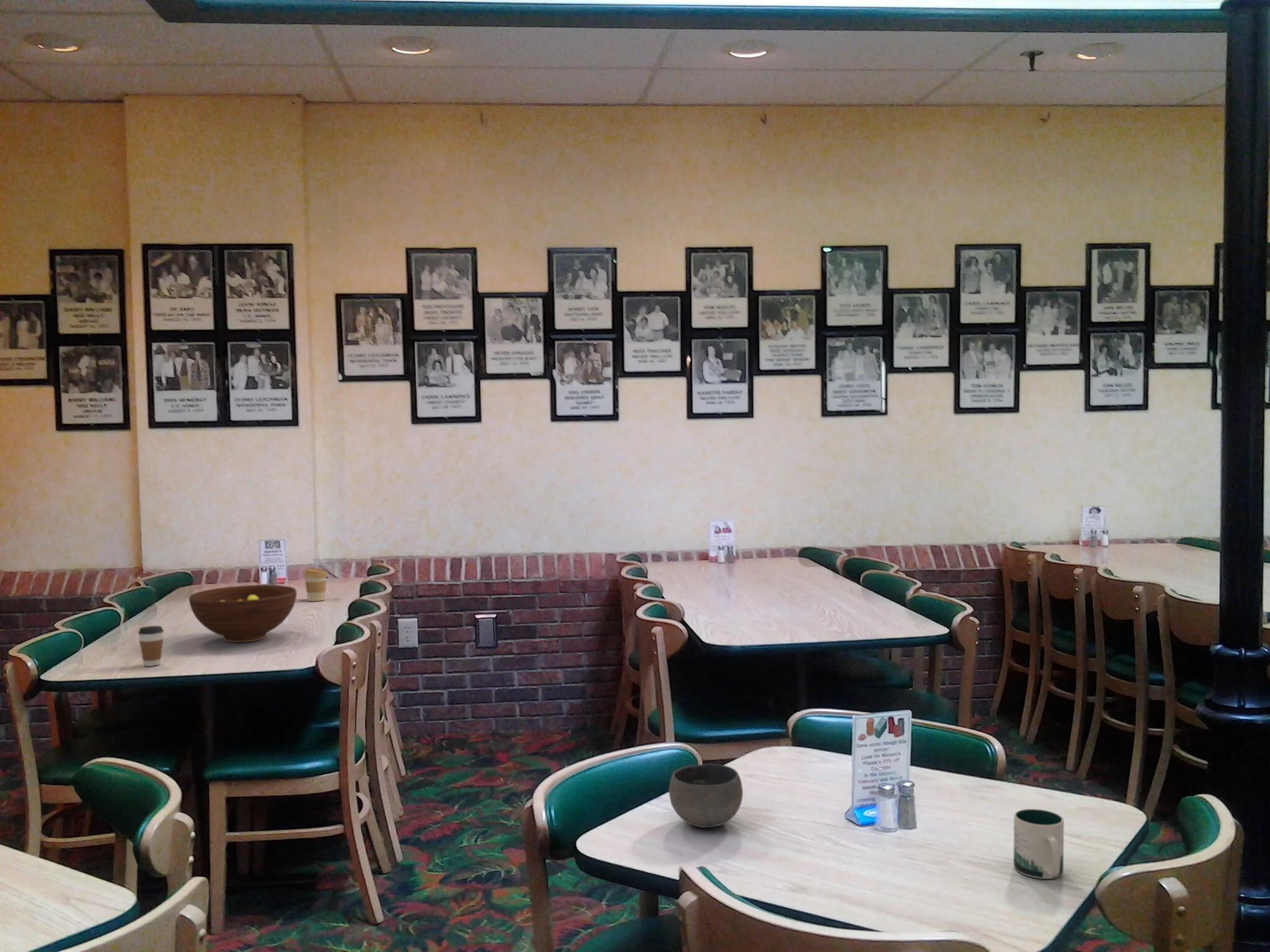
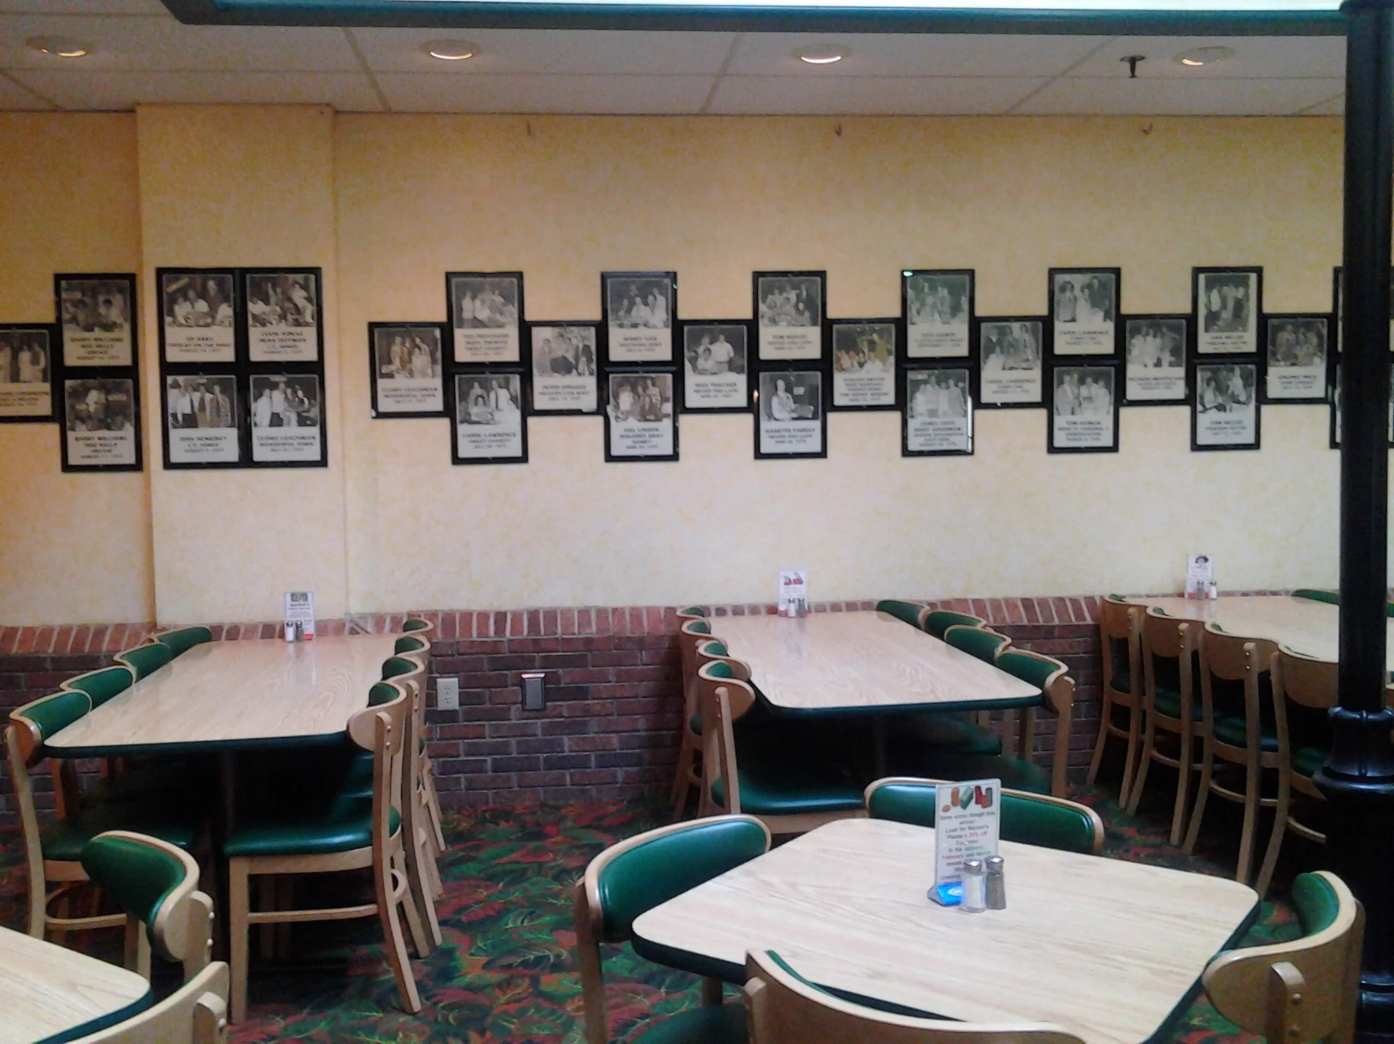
- bowl [668,763,744,828]
- coffee cup [138,625,164,667]
- mug [1013,808,1065,879]
- fruit bowl [189,584,298,643]
- coffee cup [303,568,328,602]
